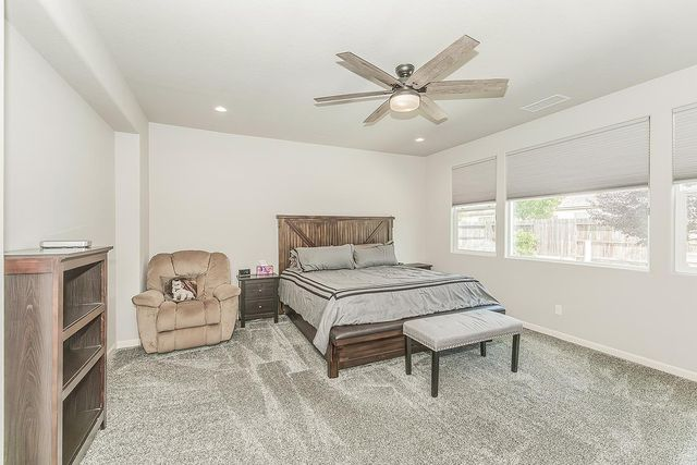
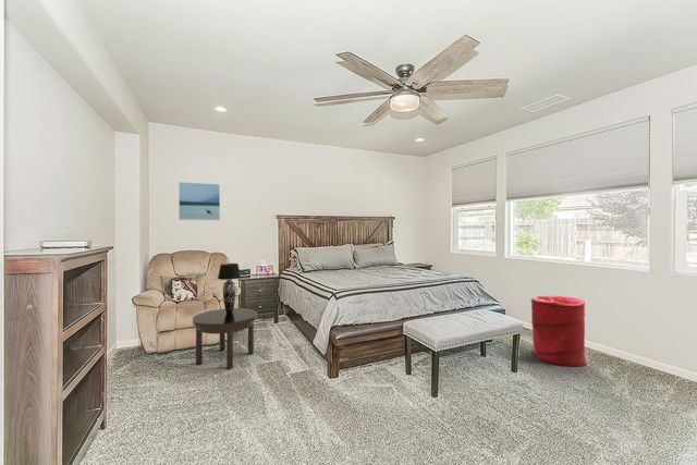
+ side table [192,307,258,370]
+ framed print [178,181,221,221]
+ table lamp [217,262,242,313]
+ laundry hamper [530,294,588,367]
